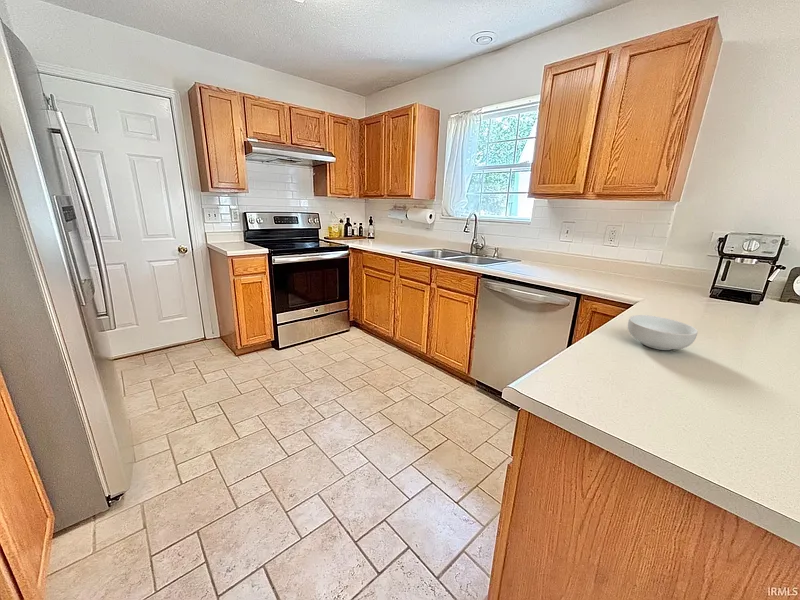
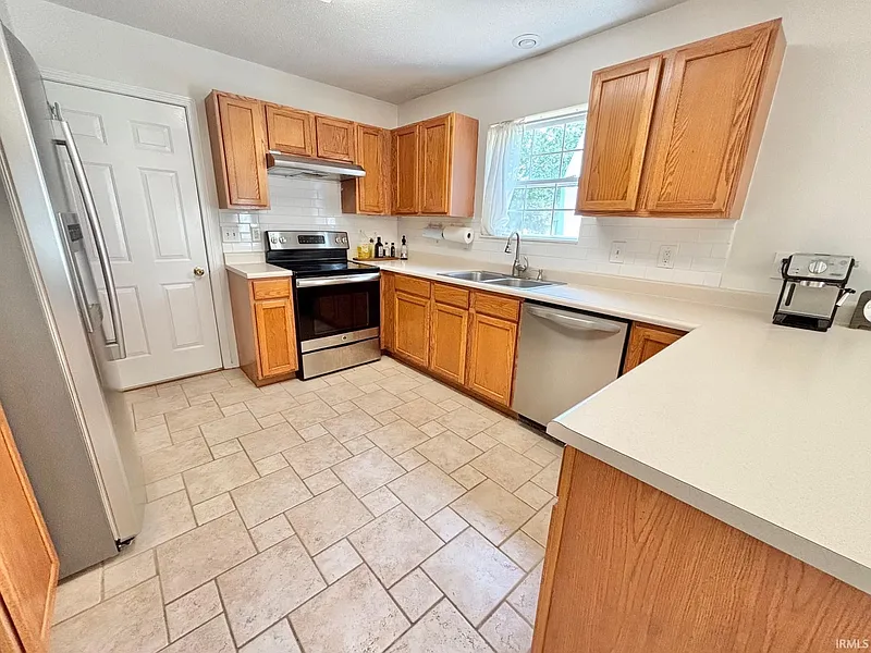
- cereal bowl [627,314,699,351]
